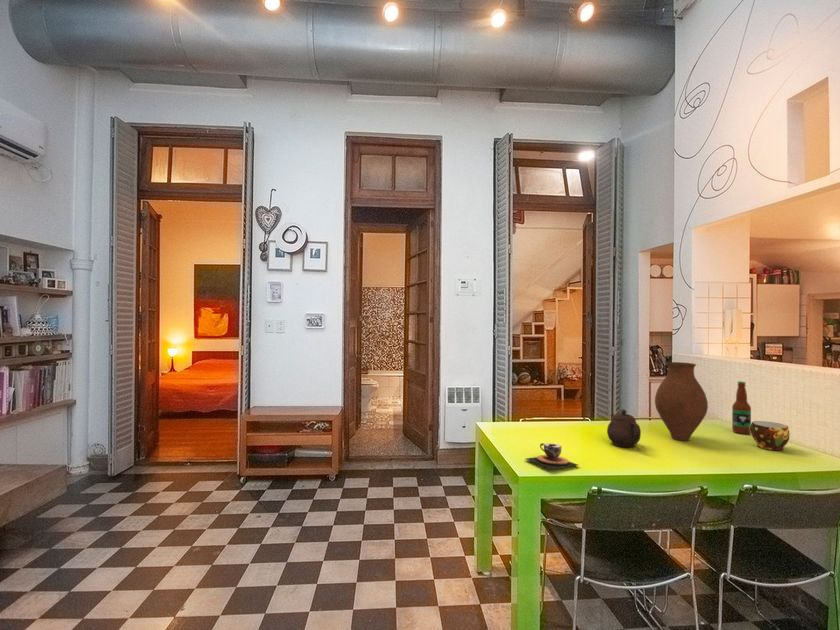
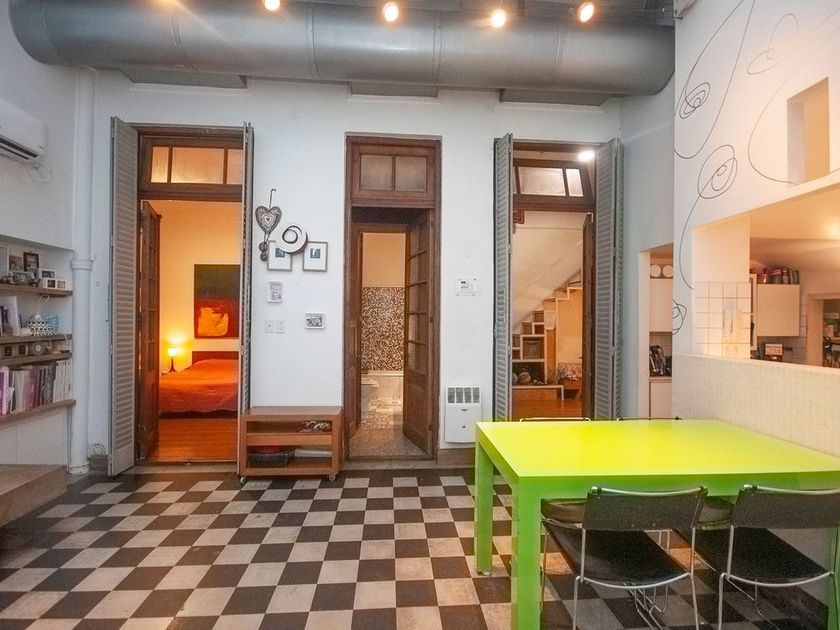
- bottle [731,380,752,435]
- vase [654,361,709,442]
- teacup [524,442,579,470]
- teapot [606,408,642,448]
- cup [750,420,790,451]
